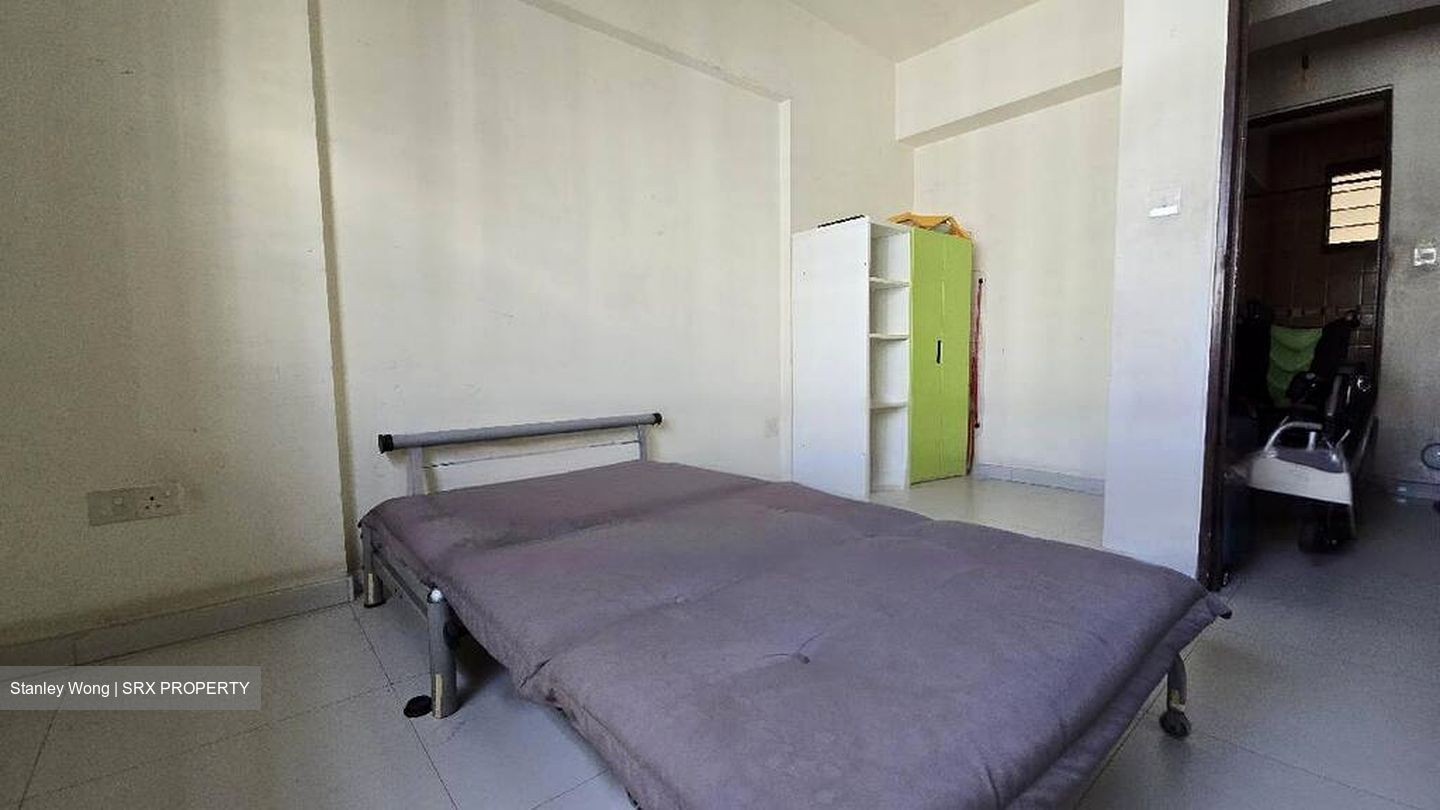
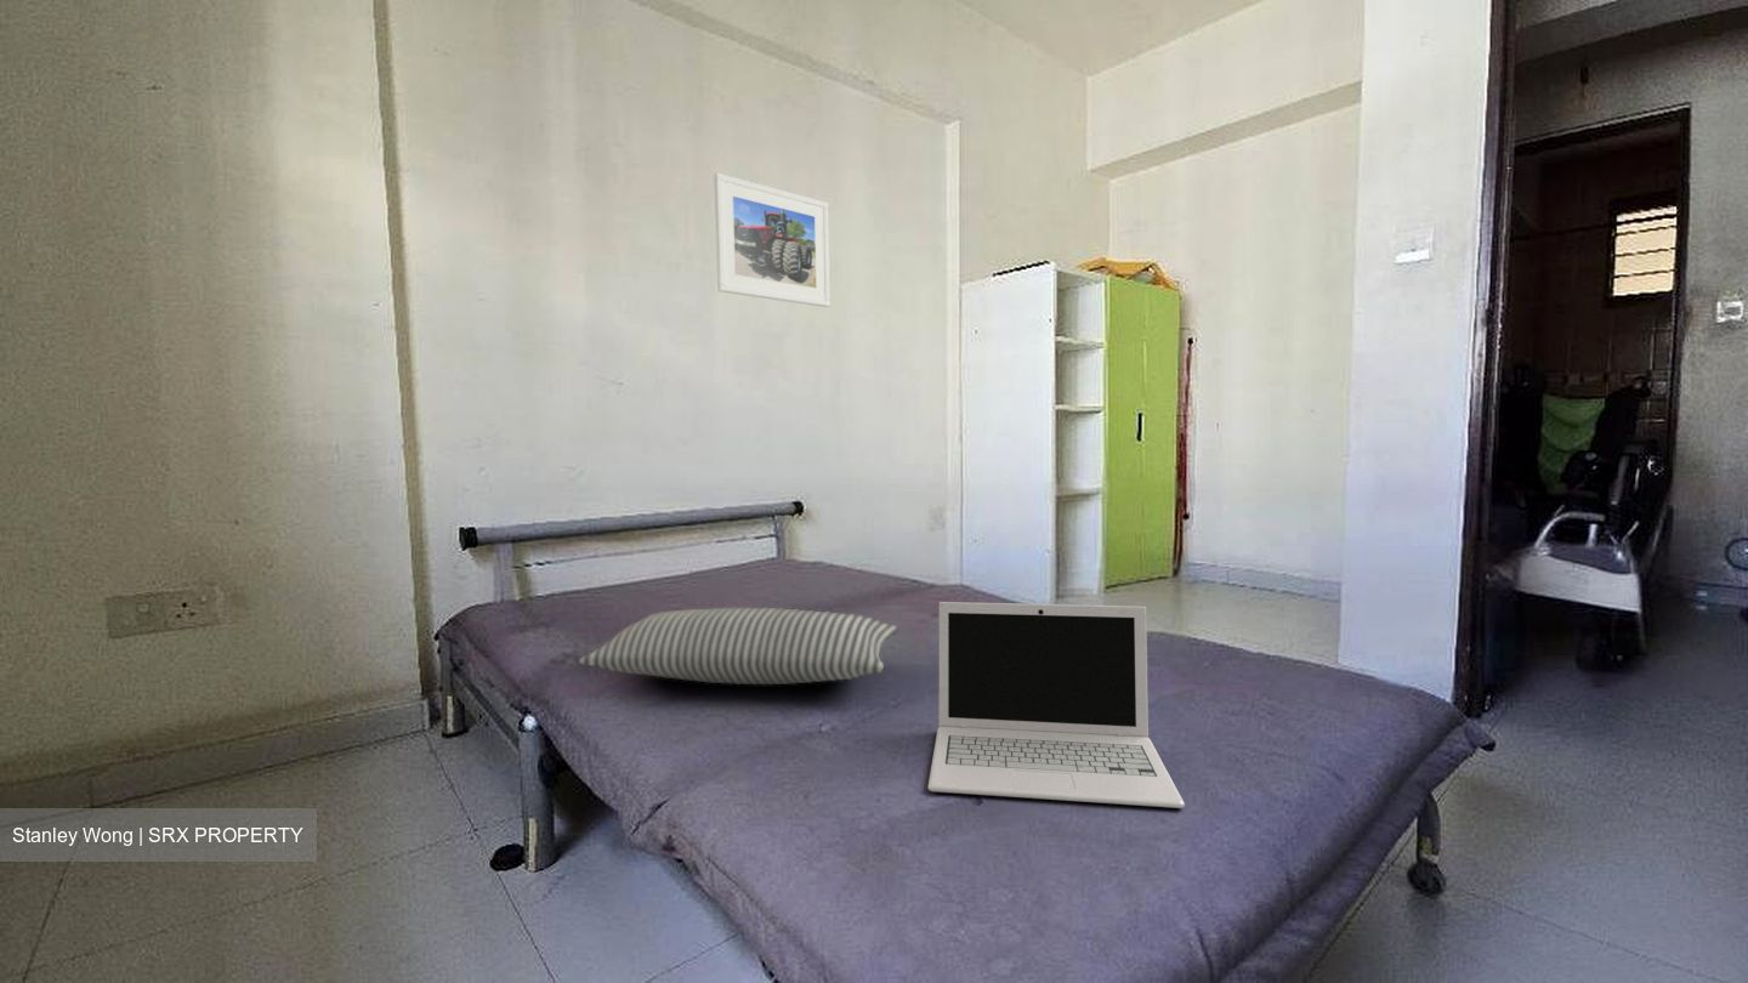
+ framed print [713,172,832,308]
+ pillow [578,607,898,686]
+ laptop [927,601,1186,809]
